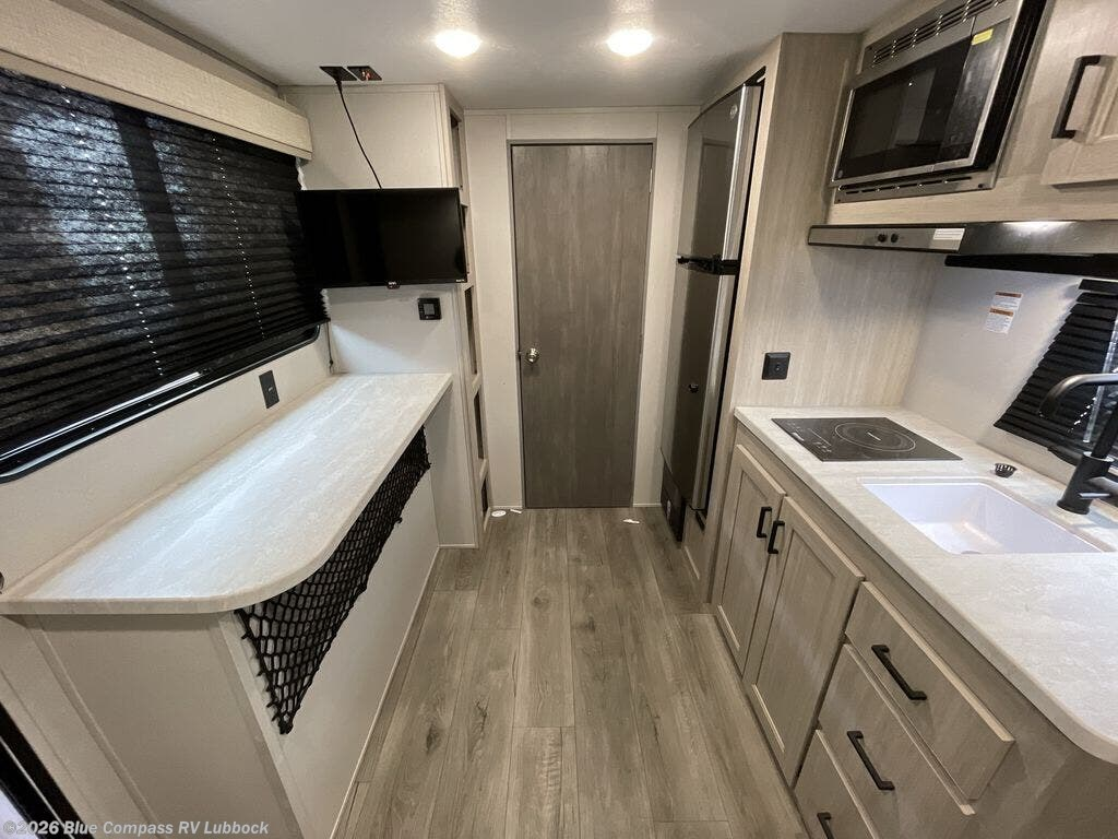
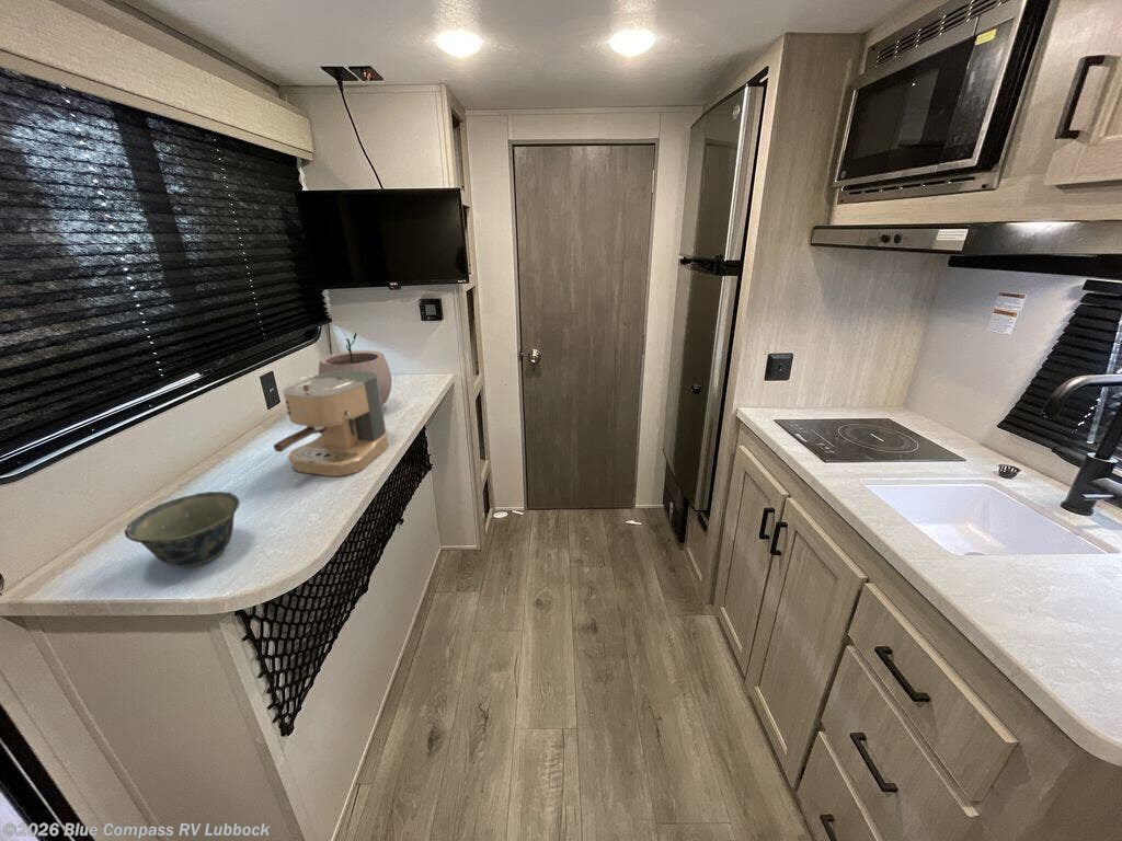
+ bowl [123,491,241,568]
+ coffee maker [273,370,389,477]
+ plant pot [318,332,392,407]
